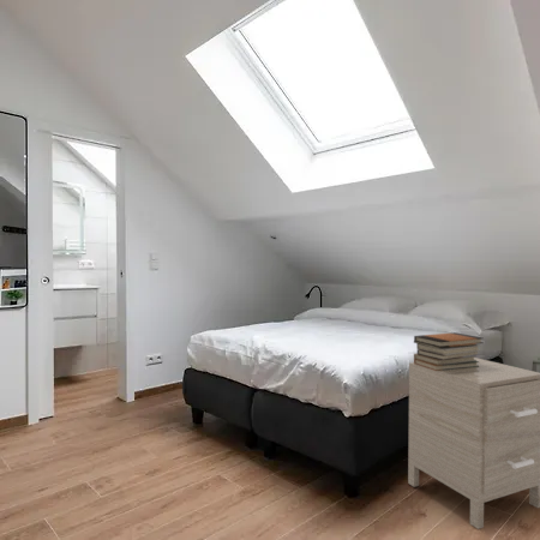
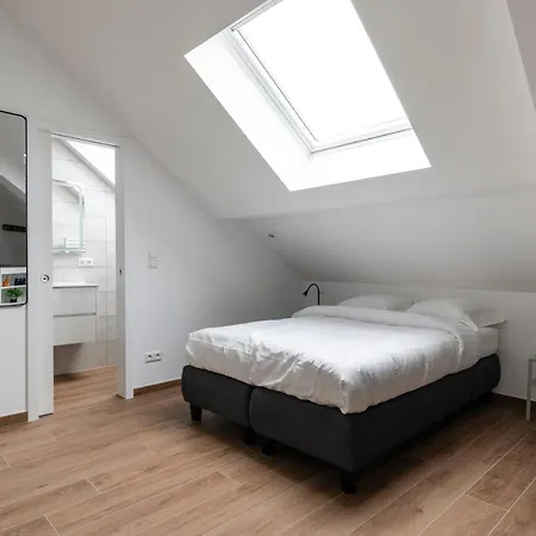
- nightstand [407,356,540,530]
- book stack [413,331,485,371]
